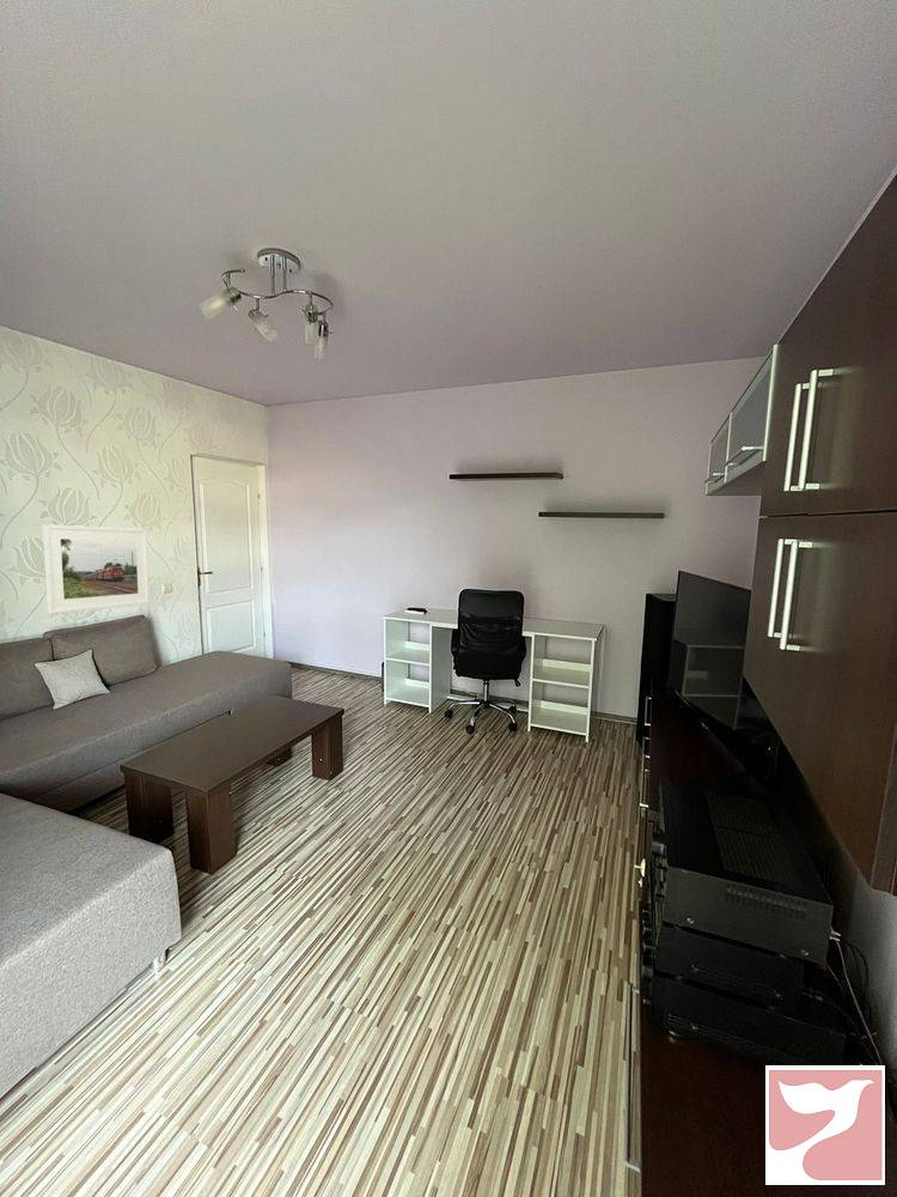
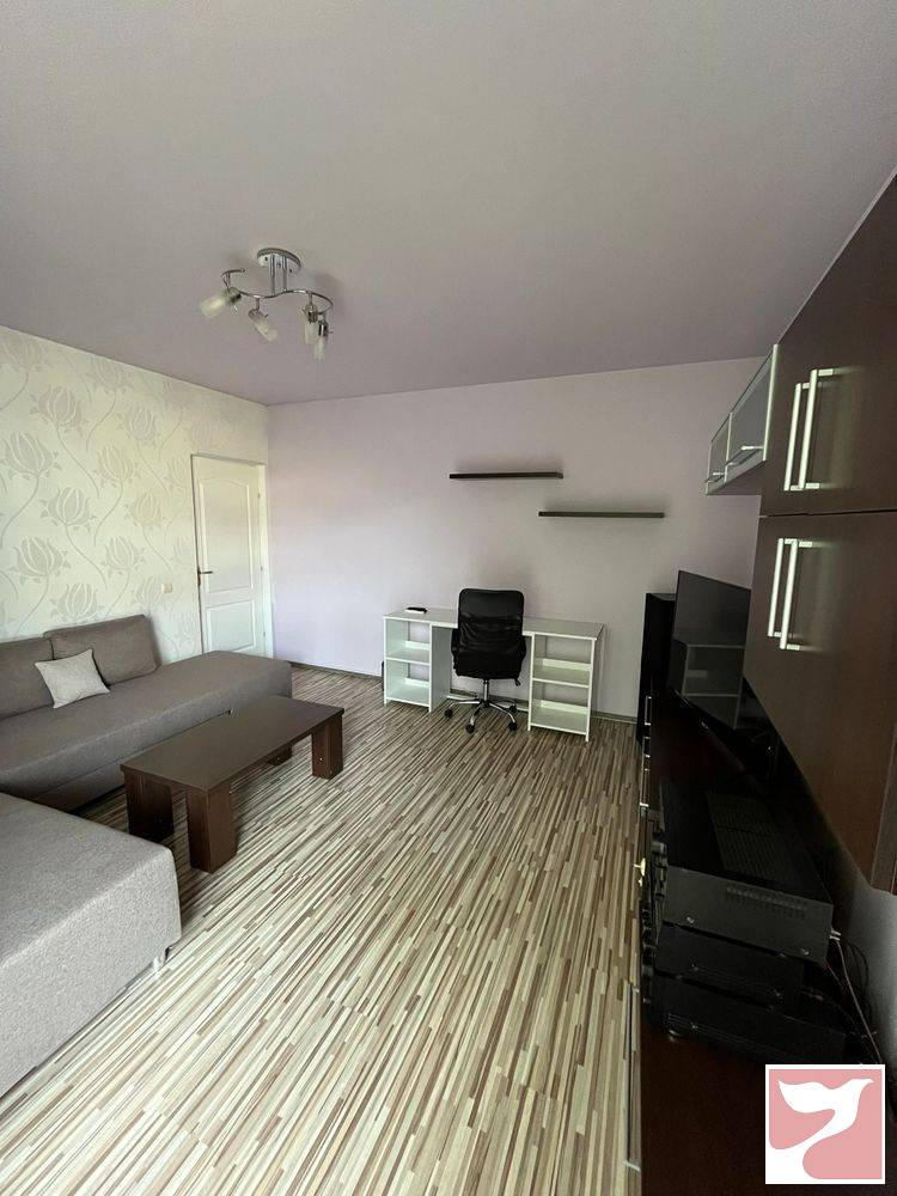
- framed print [42,523,151,615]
